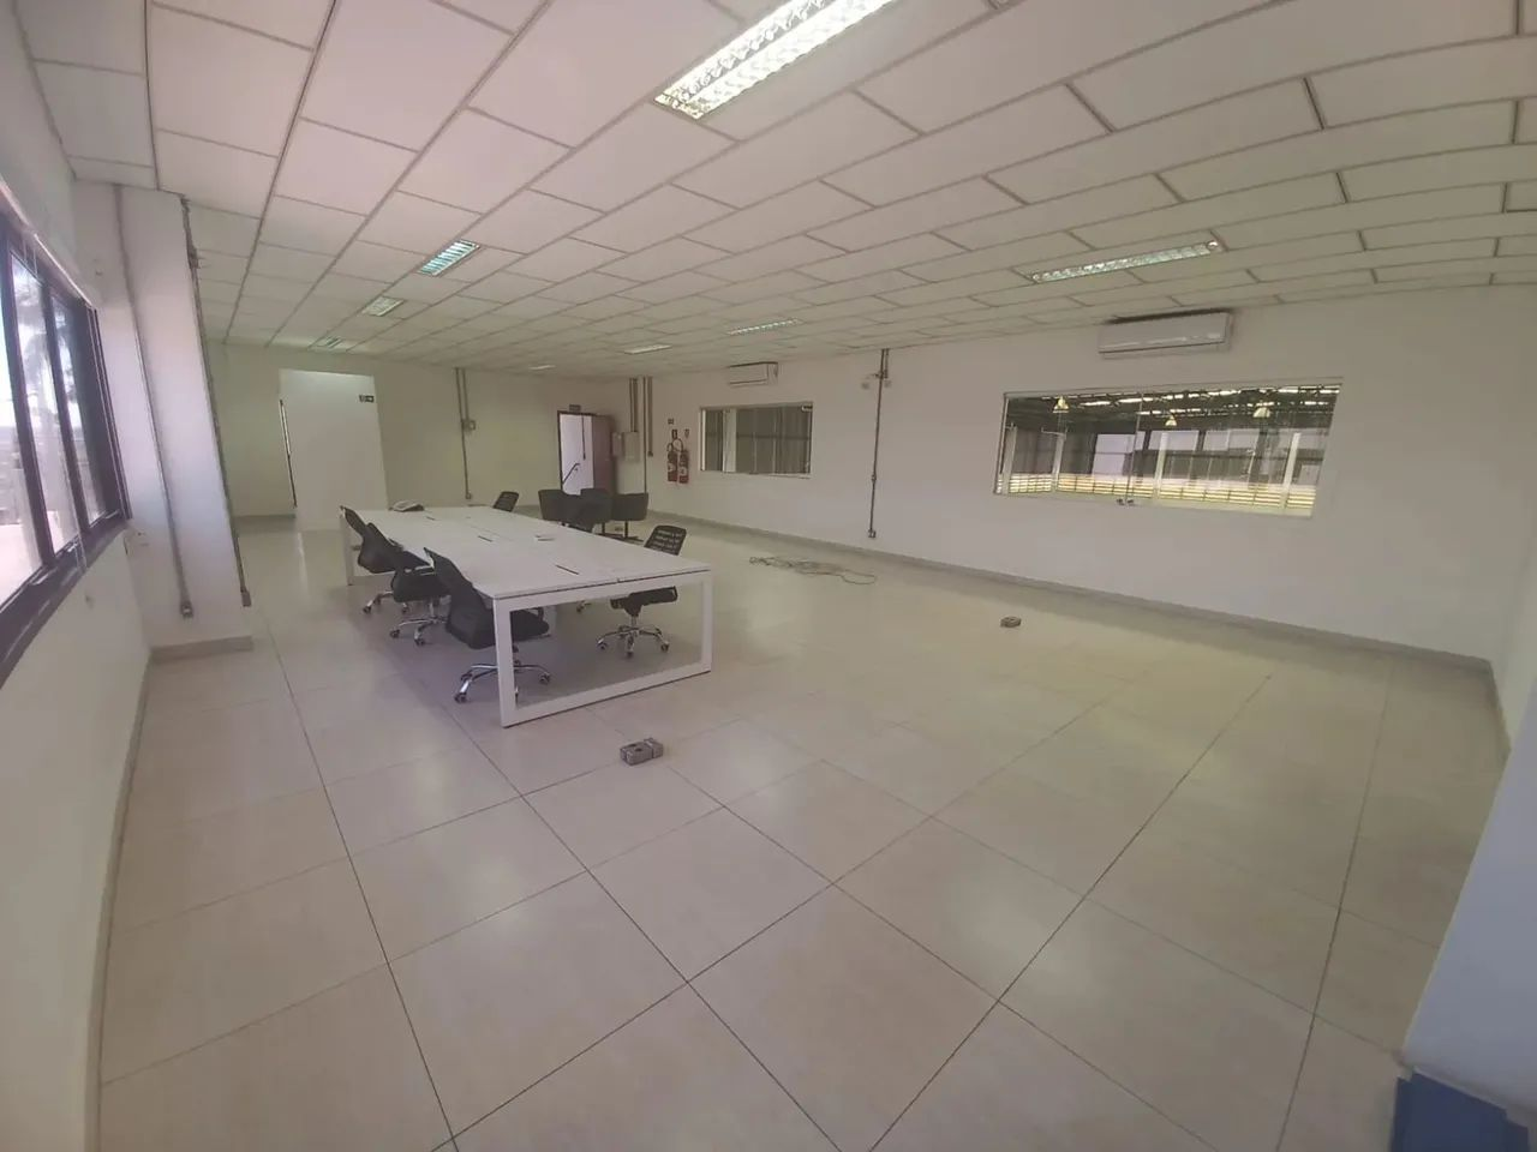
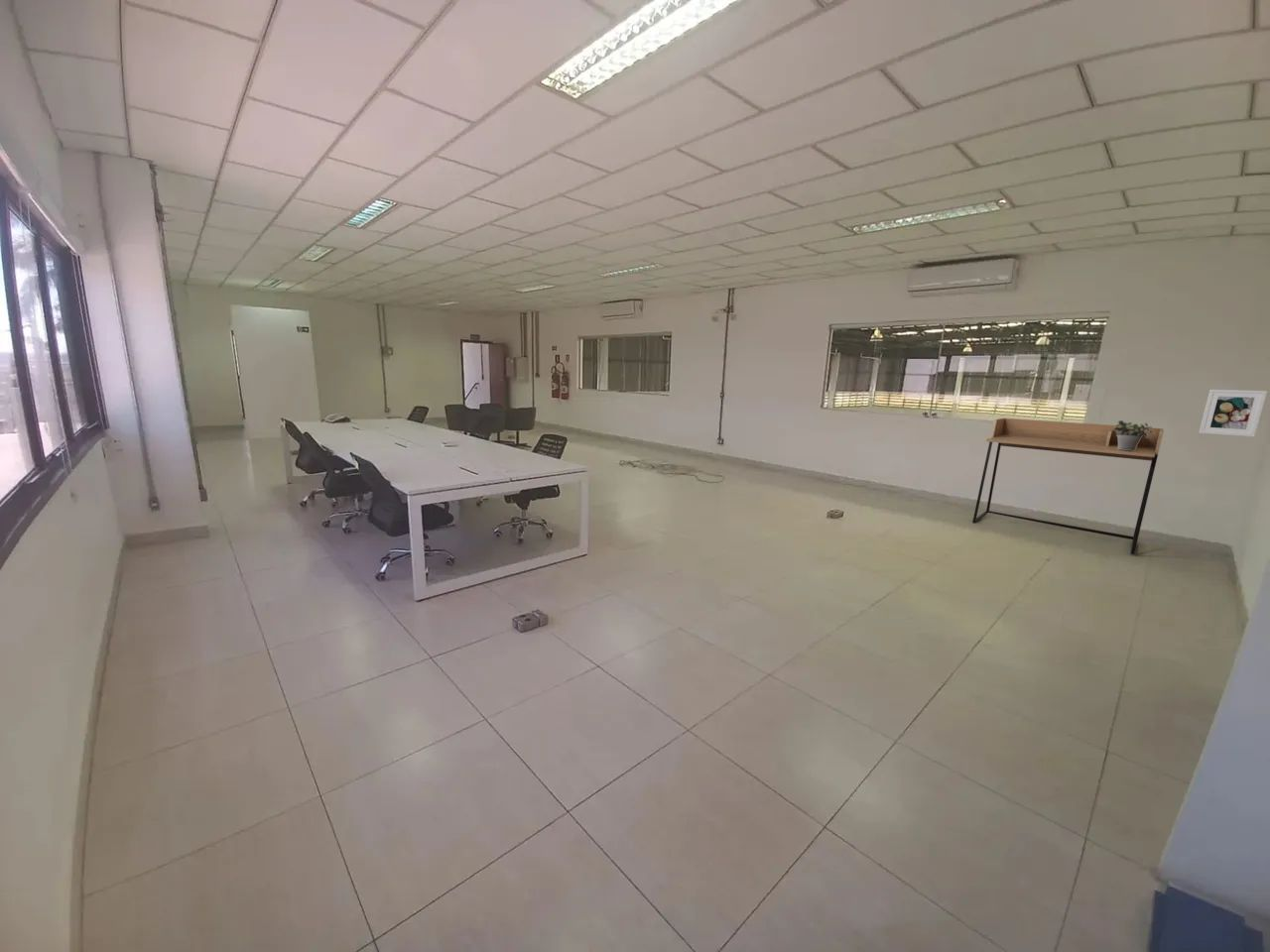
+ desk [971,417,1165,555]
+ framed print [1198,389,1268,438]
+ potted plant [1112,419,1155,451]
